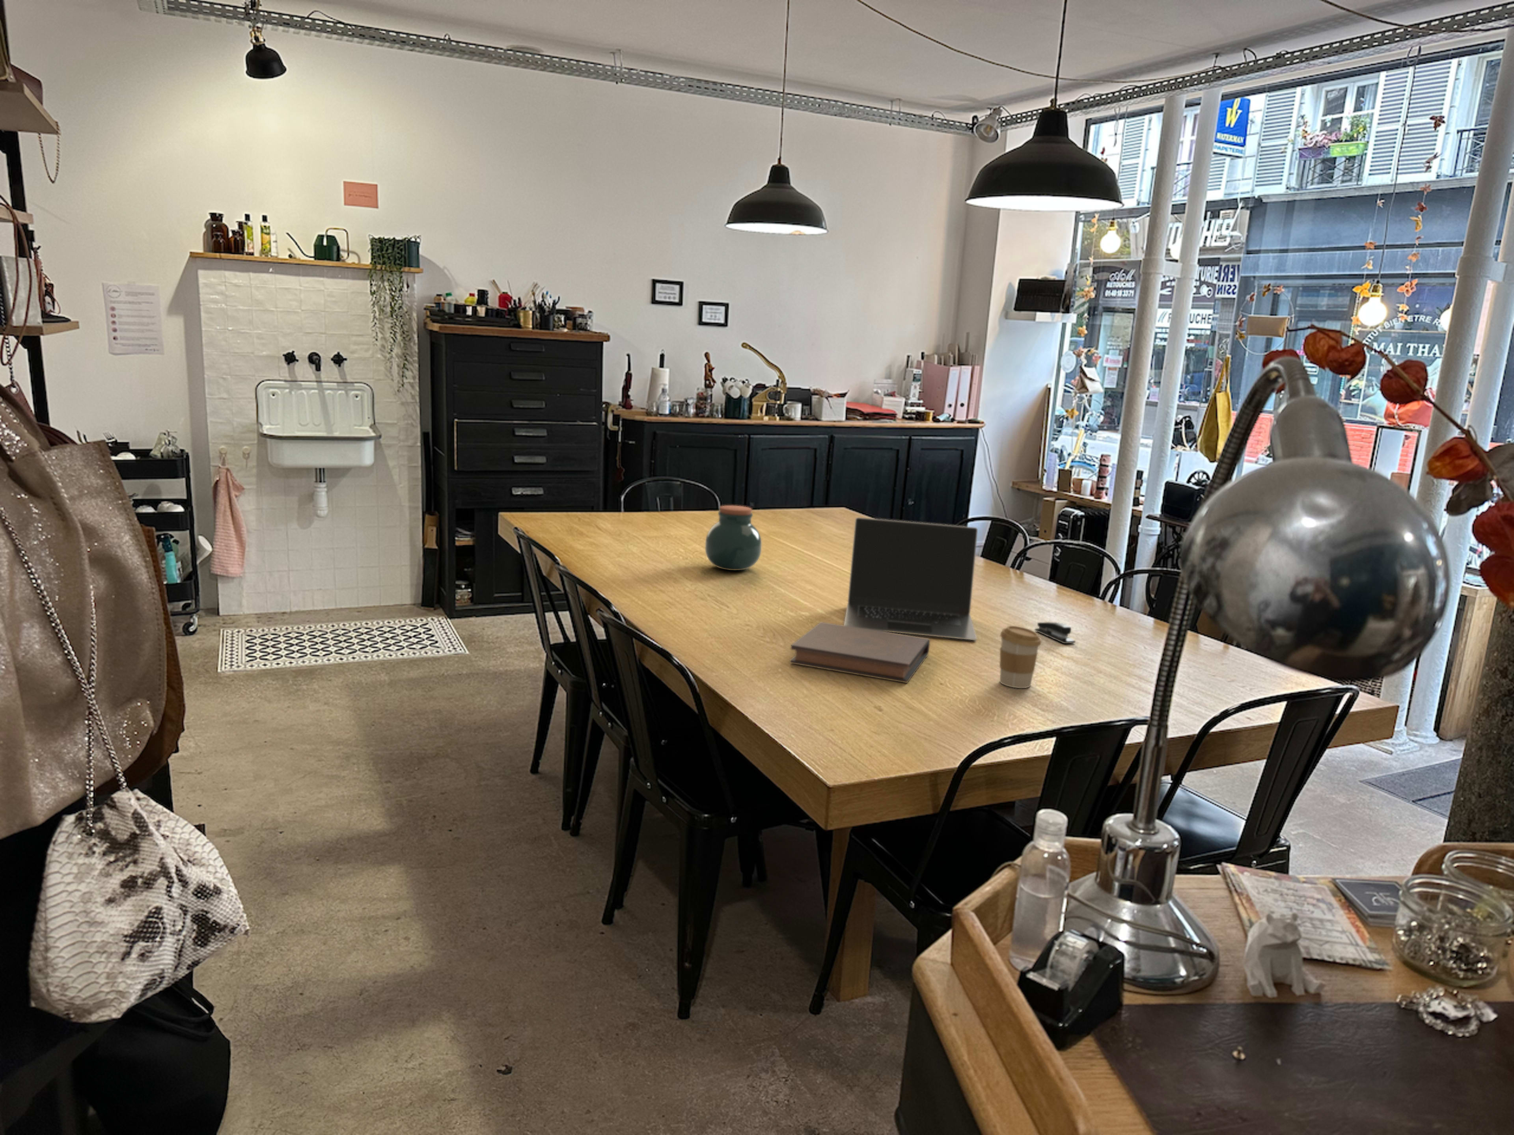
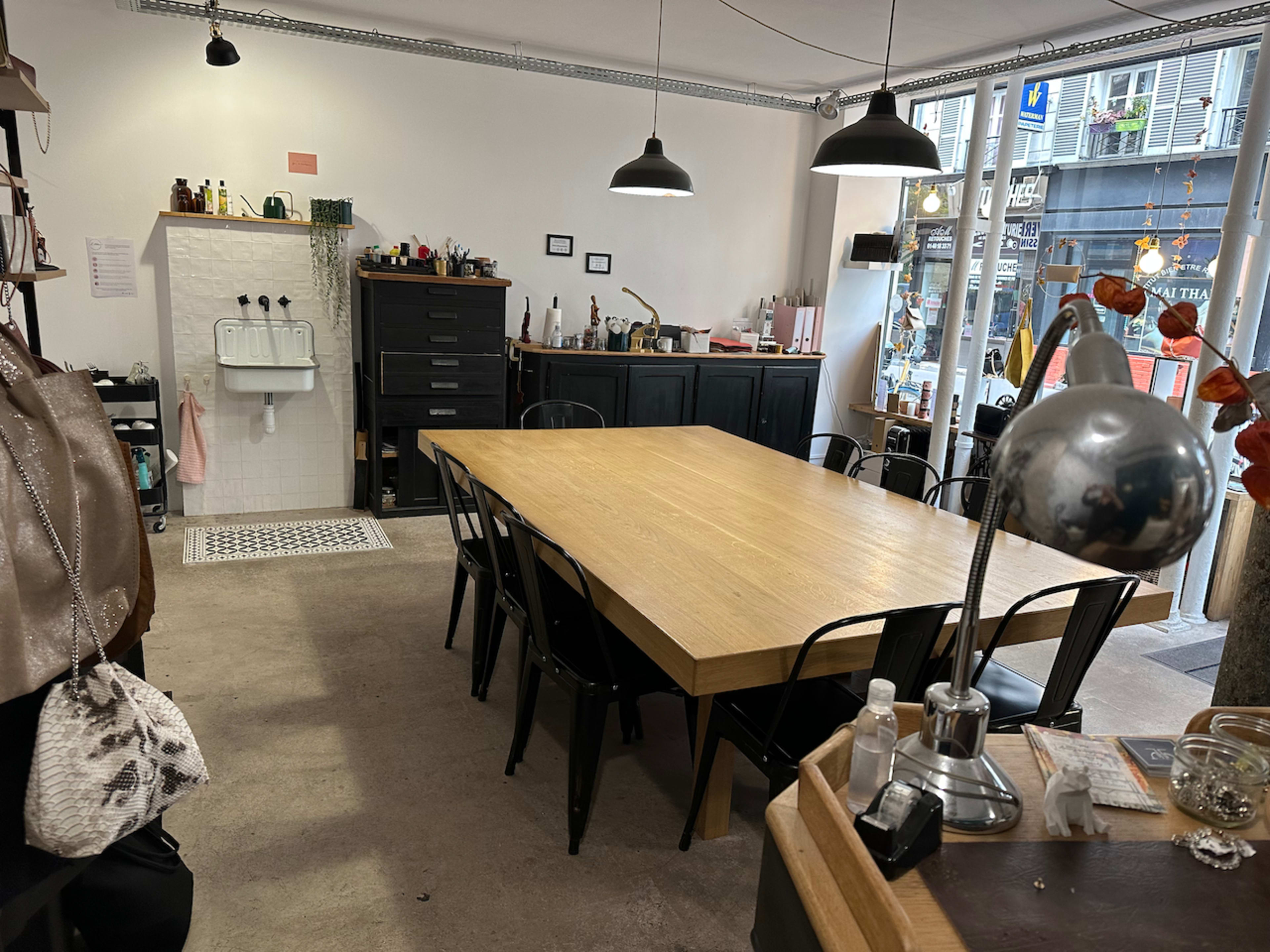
- jar [705,504,762,571]
- stapler [1035,621,1076,644]
- laptop [843,517,979,640]
- book [789,621,931,683]
- coffee cup [999,626,1042,688]
